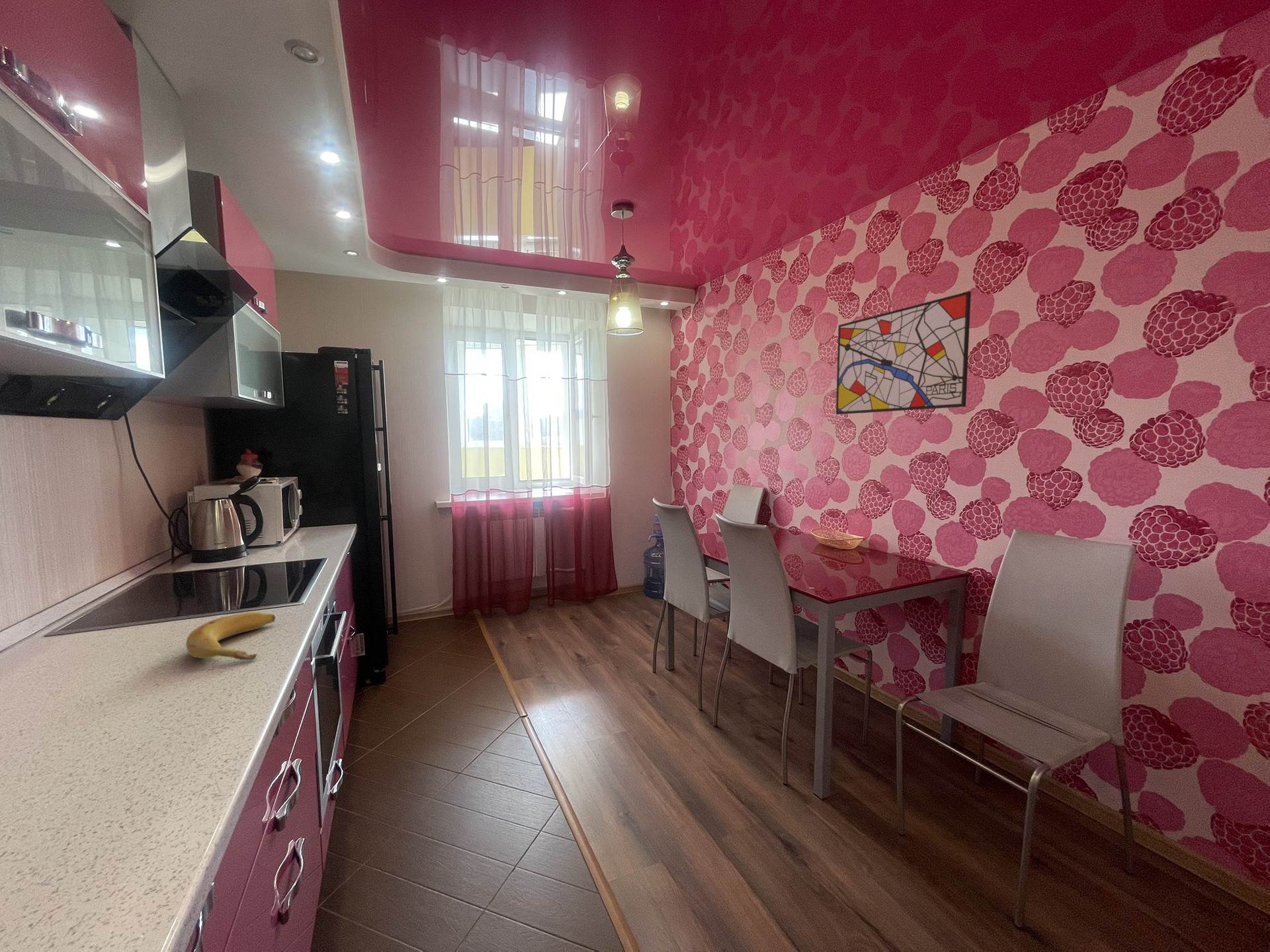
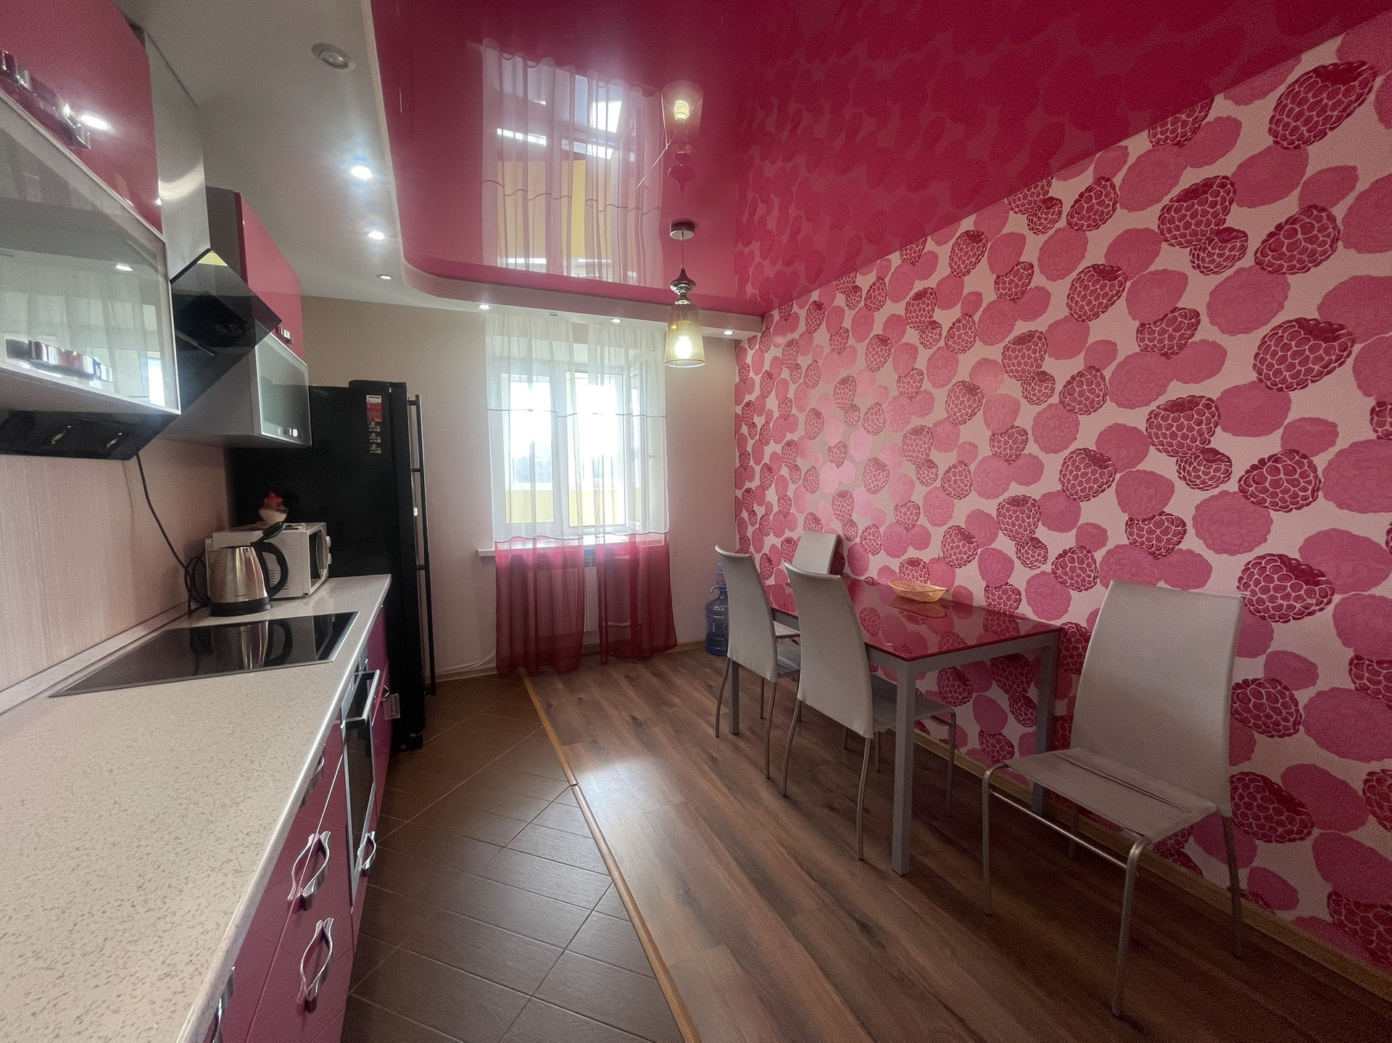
- wall art [835,290,972,415]
- banana [185,611,276,661]
